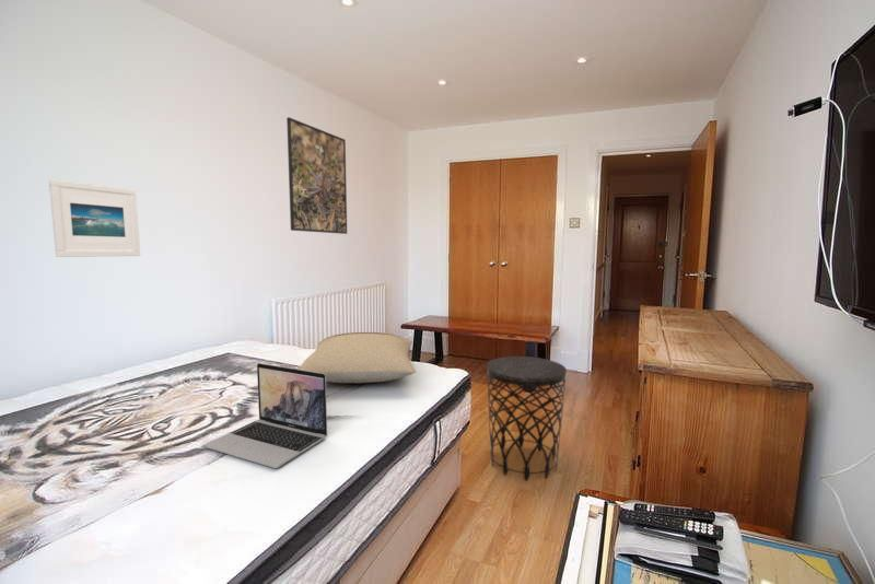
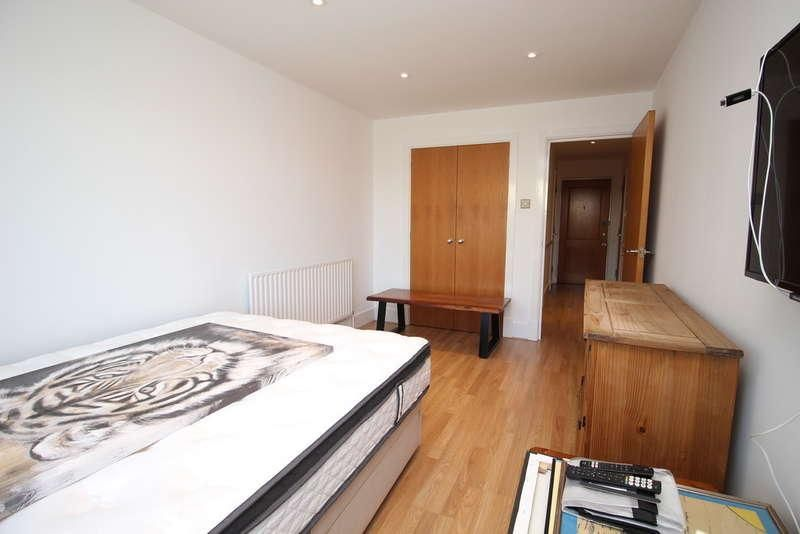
- laptop [203,362,328,469]
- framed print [285,116,348,235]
- side table [486,355,568,482]
- pillow [296,331,417,384]
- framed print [48,178,141,258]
